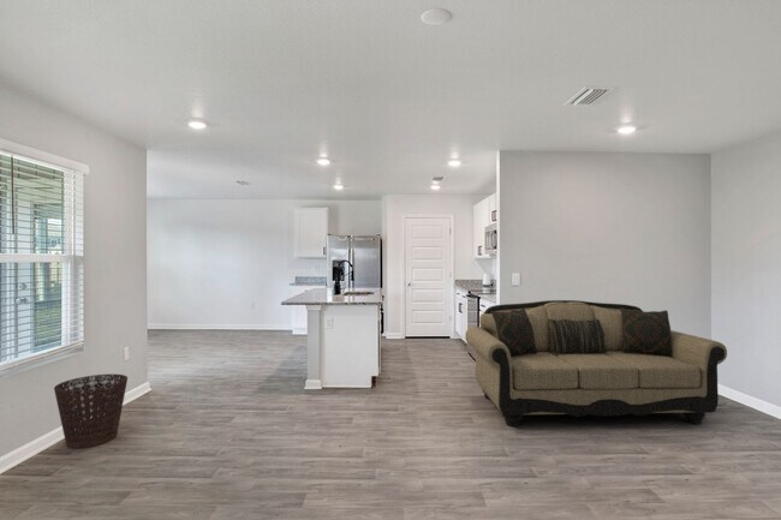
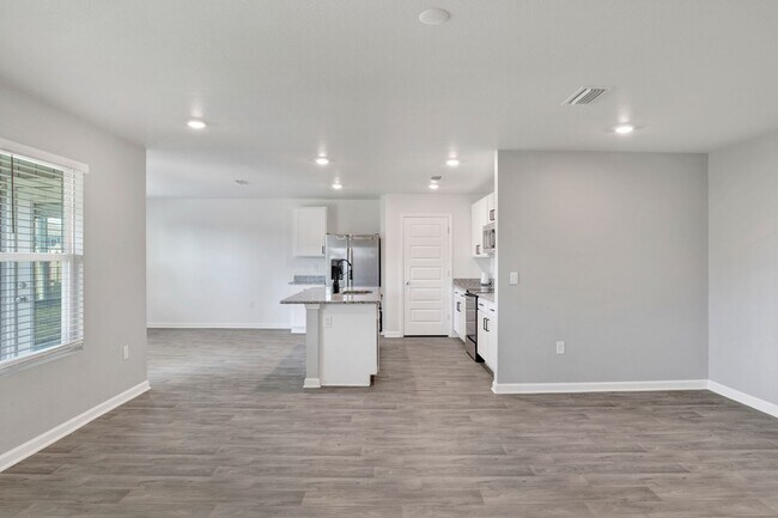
- sofa [464,299,728,428]
- basket [53,372,129,449]
